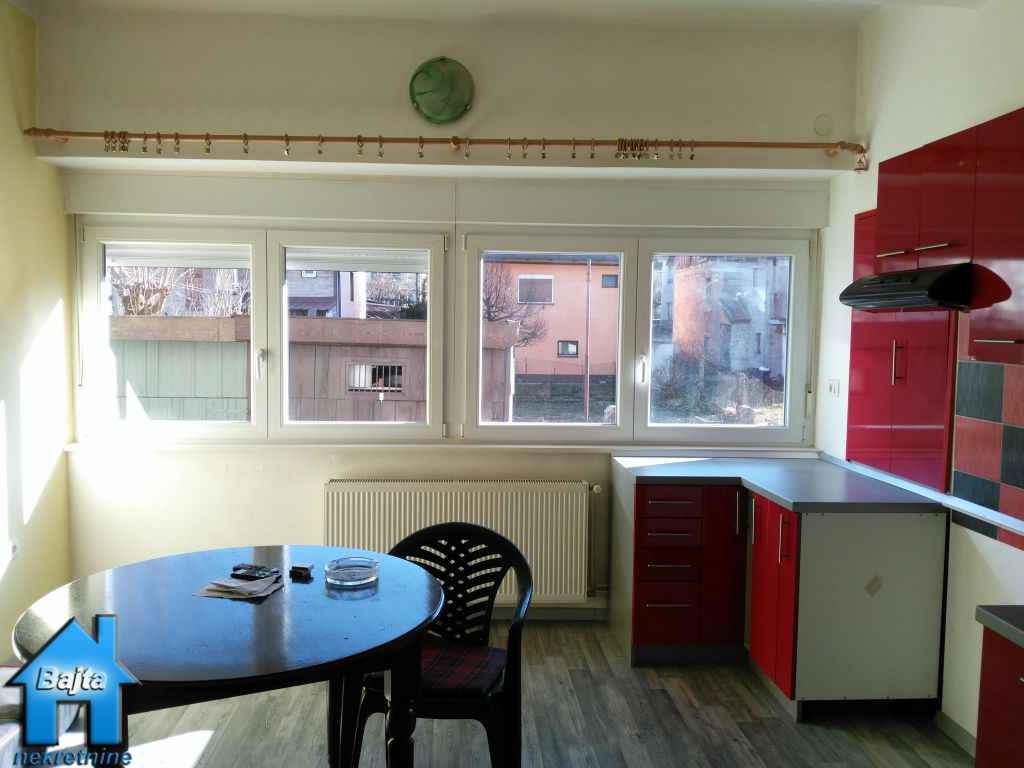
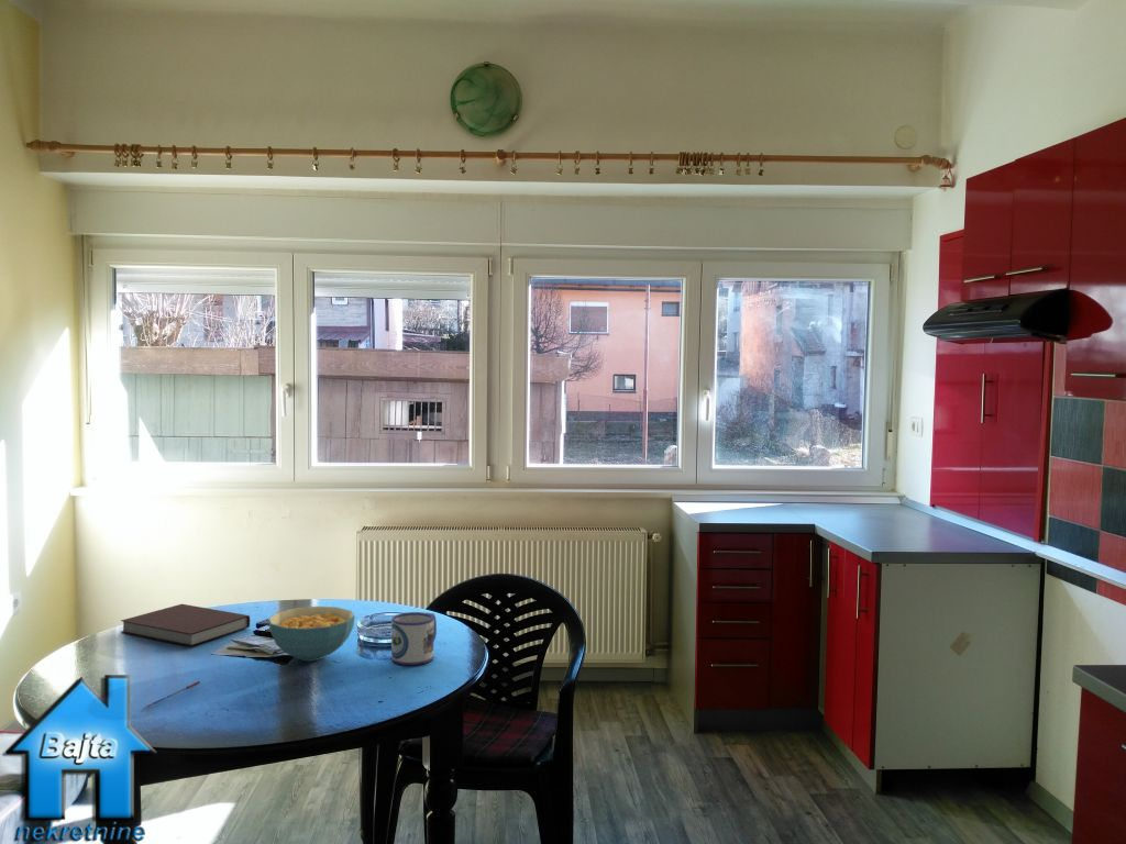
+ mug [390,611,438,666]
+ notebook [120,603,251,647]
+ cereal bowl [267,606,356,663]
+ pen [142,680,201,709]
